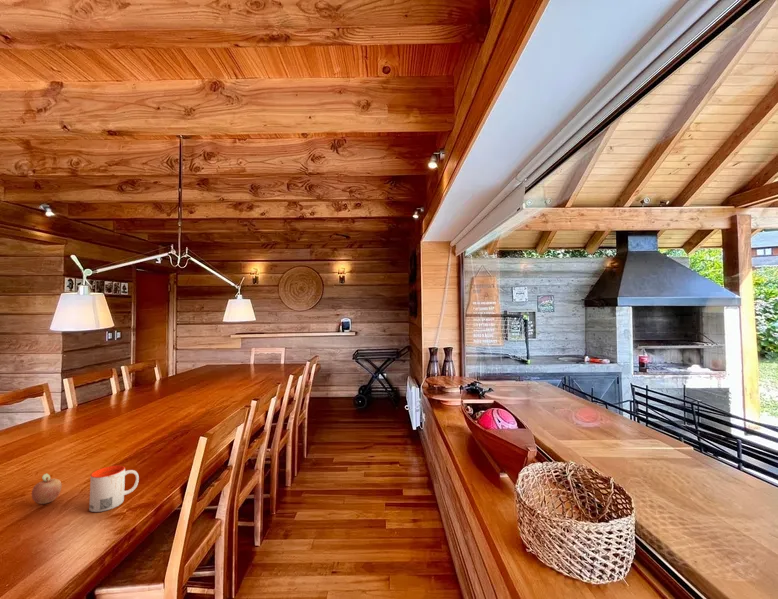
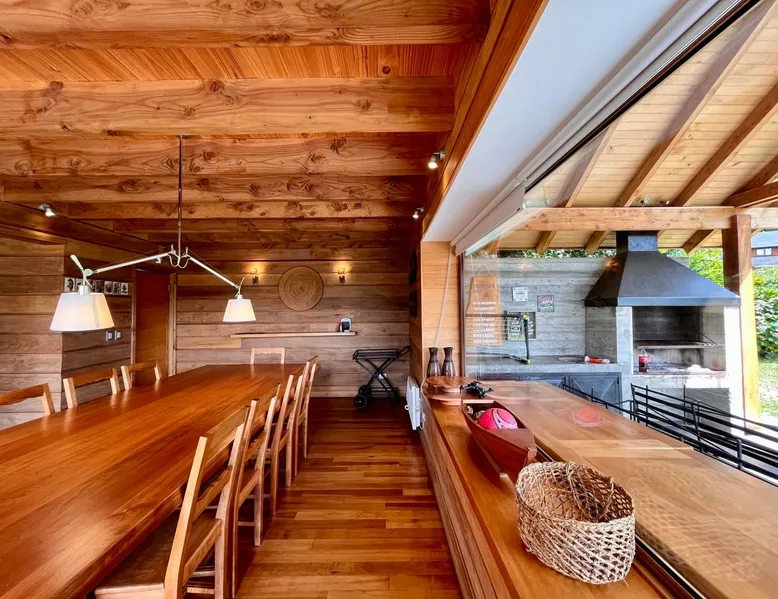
- mug [88,465,140,513]
- fruit [31,472,63,505]
